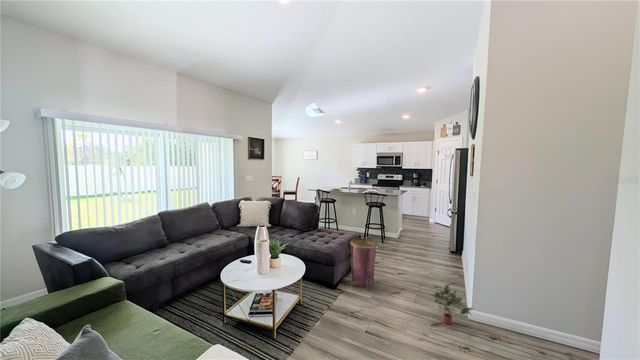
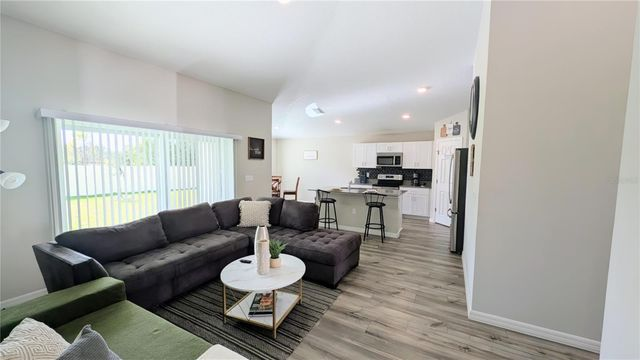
- potted plant [430,284,475,326]
- woven basket [350,237,378,291]
